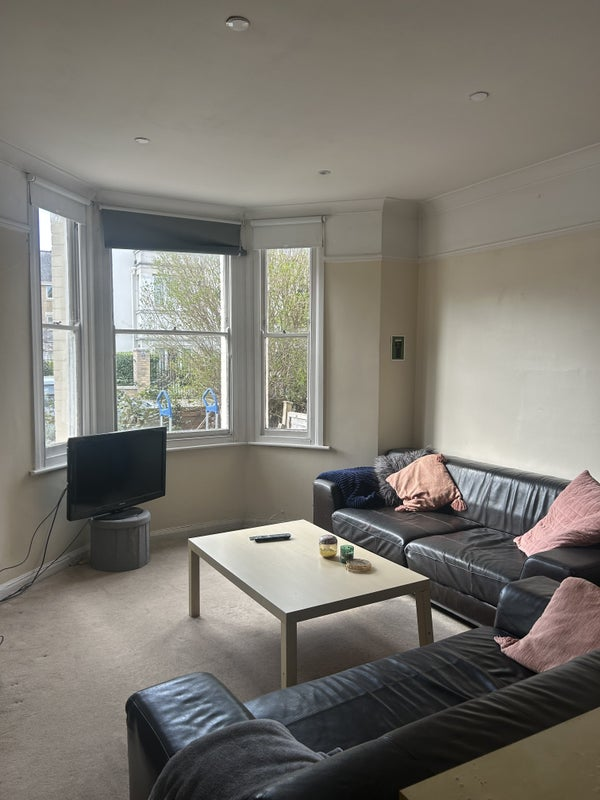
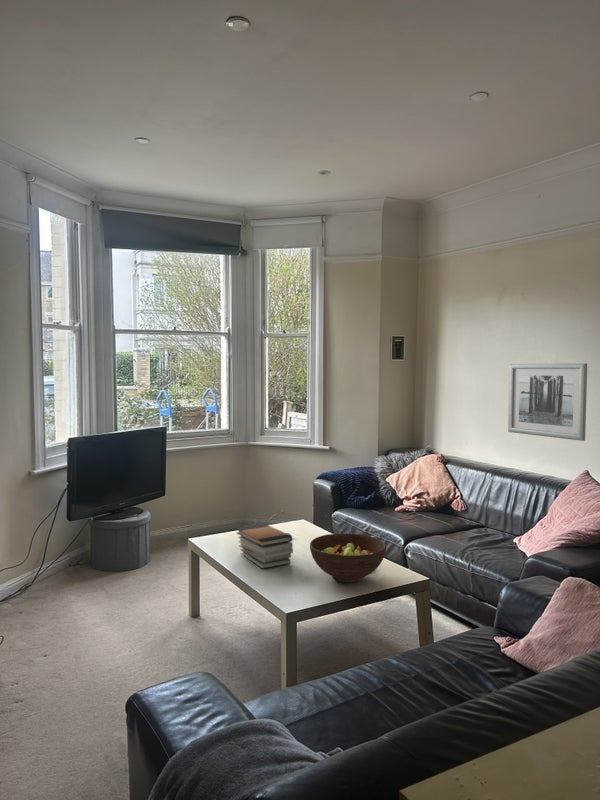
+ book stack [235,523,294,570]
+ fruit bowl [309,532,387,584]
+ wall art [507,362,588,442]
